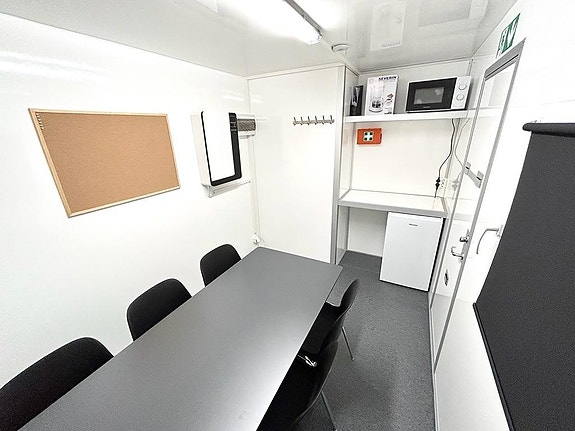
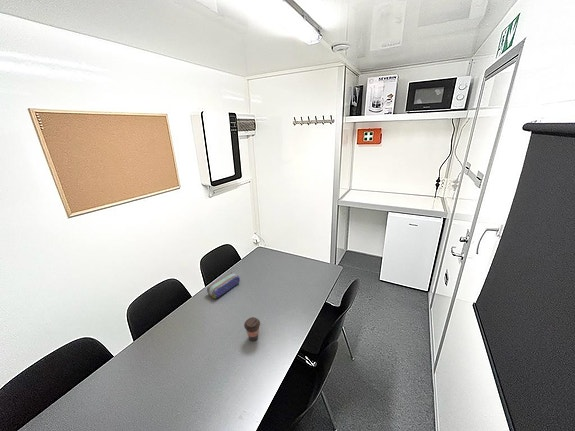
+ coffee cup [243,316,261,342]
+ pencil case [206,271,241,300]
